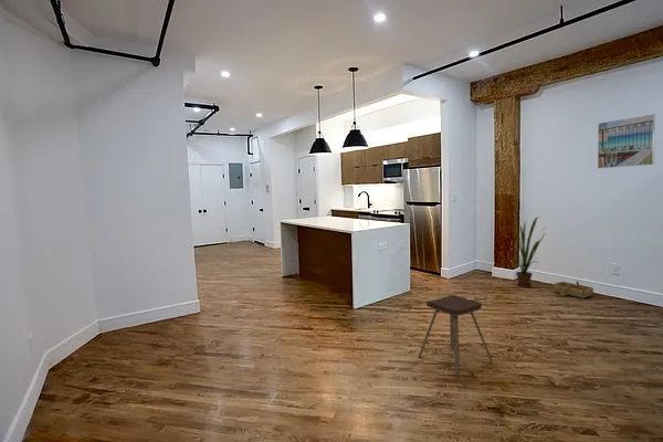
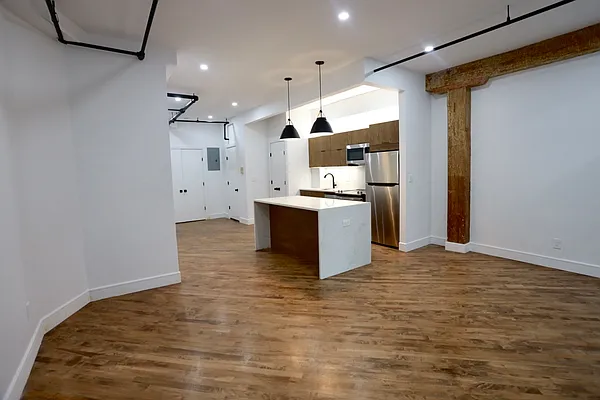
- house plant [509,215,548,287]
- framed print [597,113,656,169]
- music stool [418,294,494,378]
- wooden boat [551,280,594,299]
